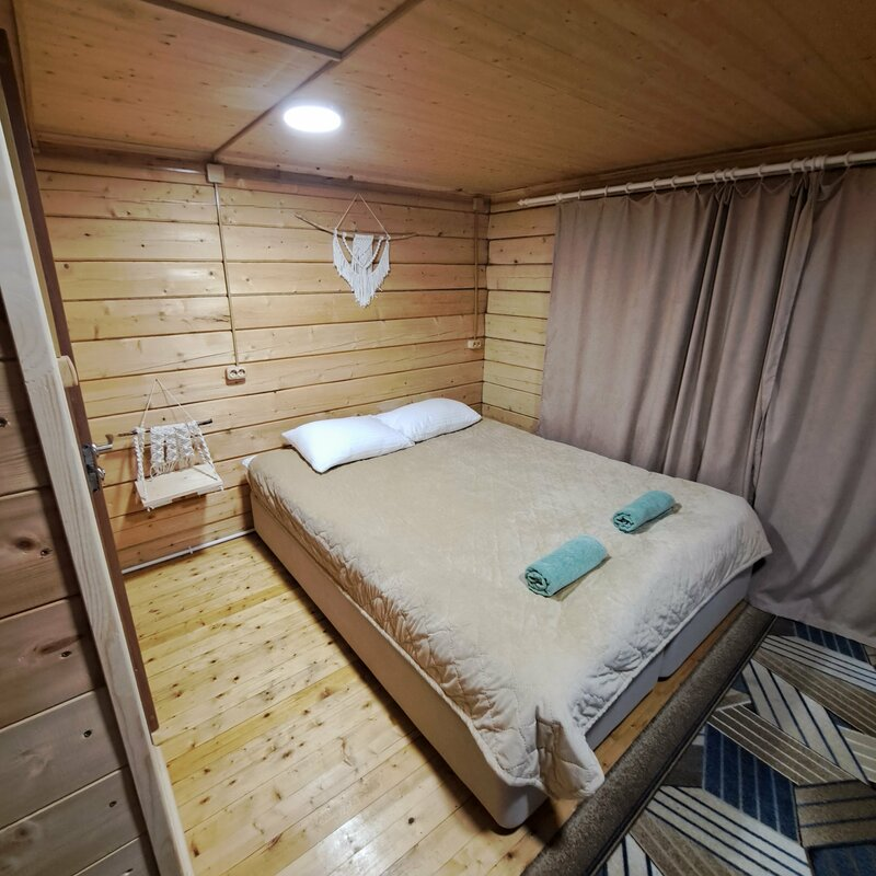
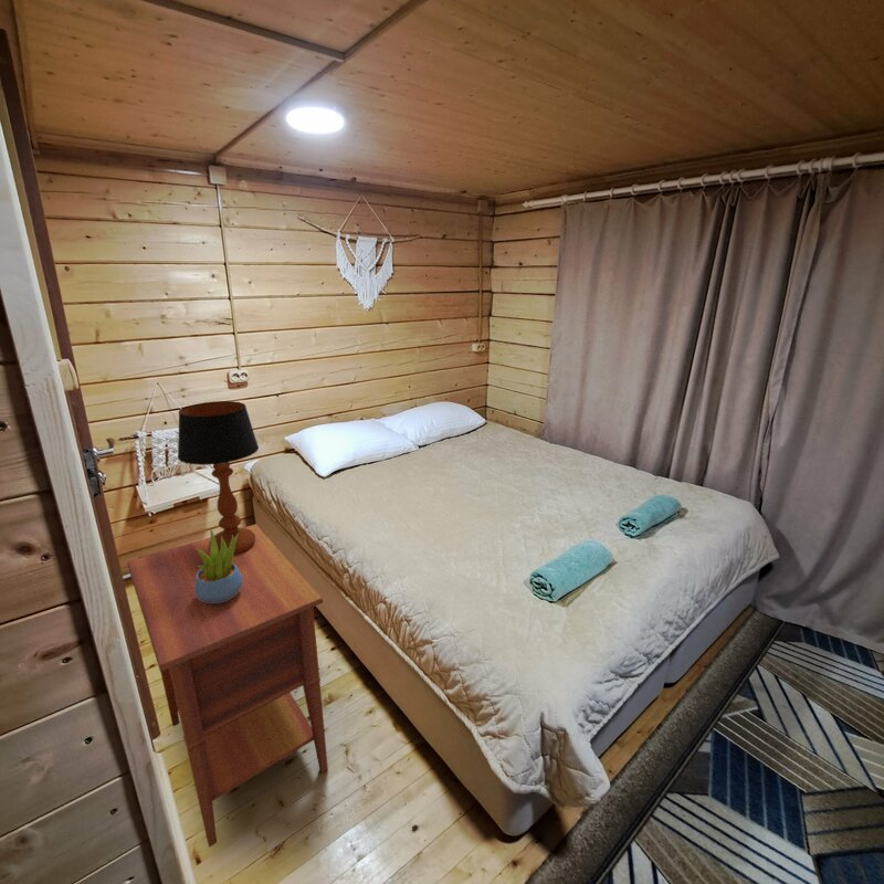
+ table lamp [177,400,260,555]
+ nightstand [126,523,329,849]
+ succulent plant [194,528,242,603]
